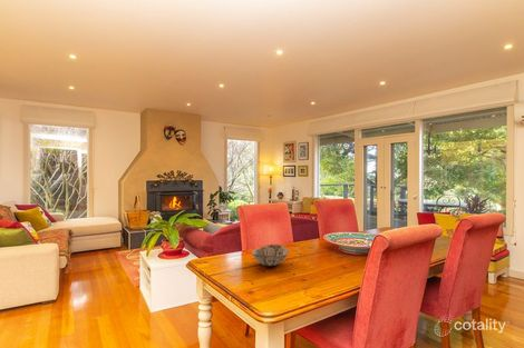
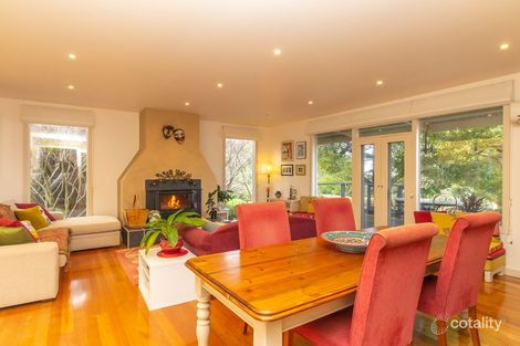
- decorative bowl [251,243,290,267]
